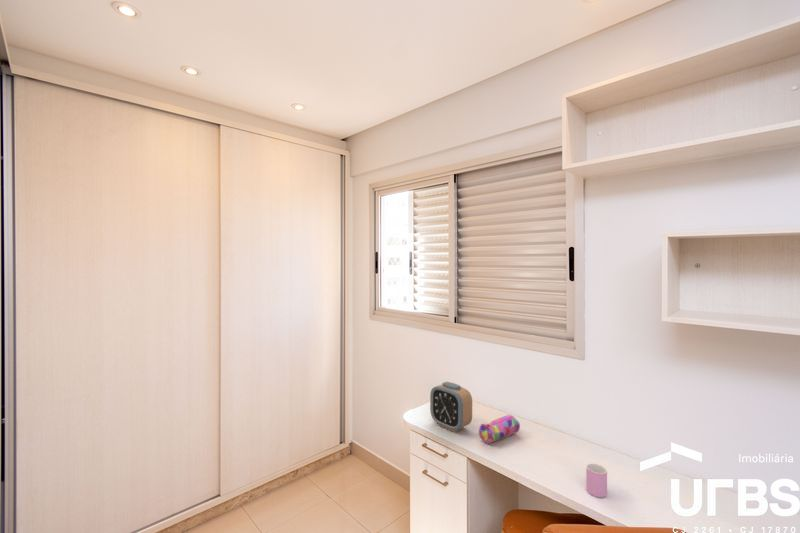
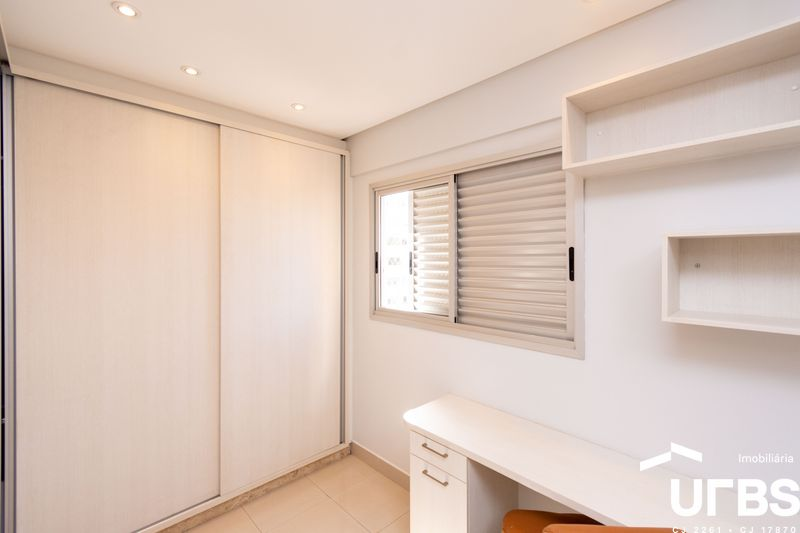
- pencil case [478,414,521,445]
- cup [585,463,608,498]
- alarm clock [429,381,473,433]
